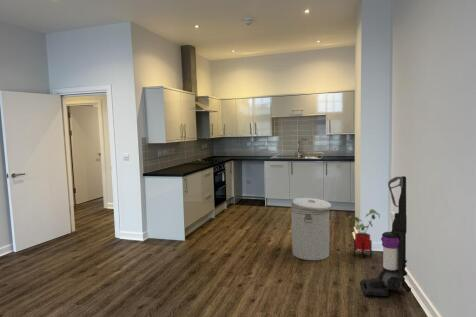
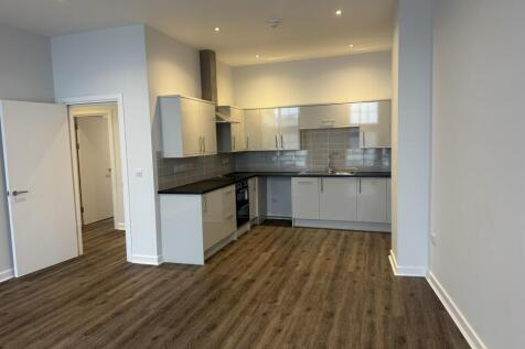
- house plant [347,208,381,259]
- can [290,197,333,261]
- vacuum cleaner [359,175,412,297]
